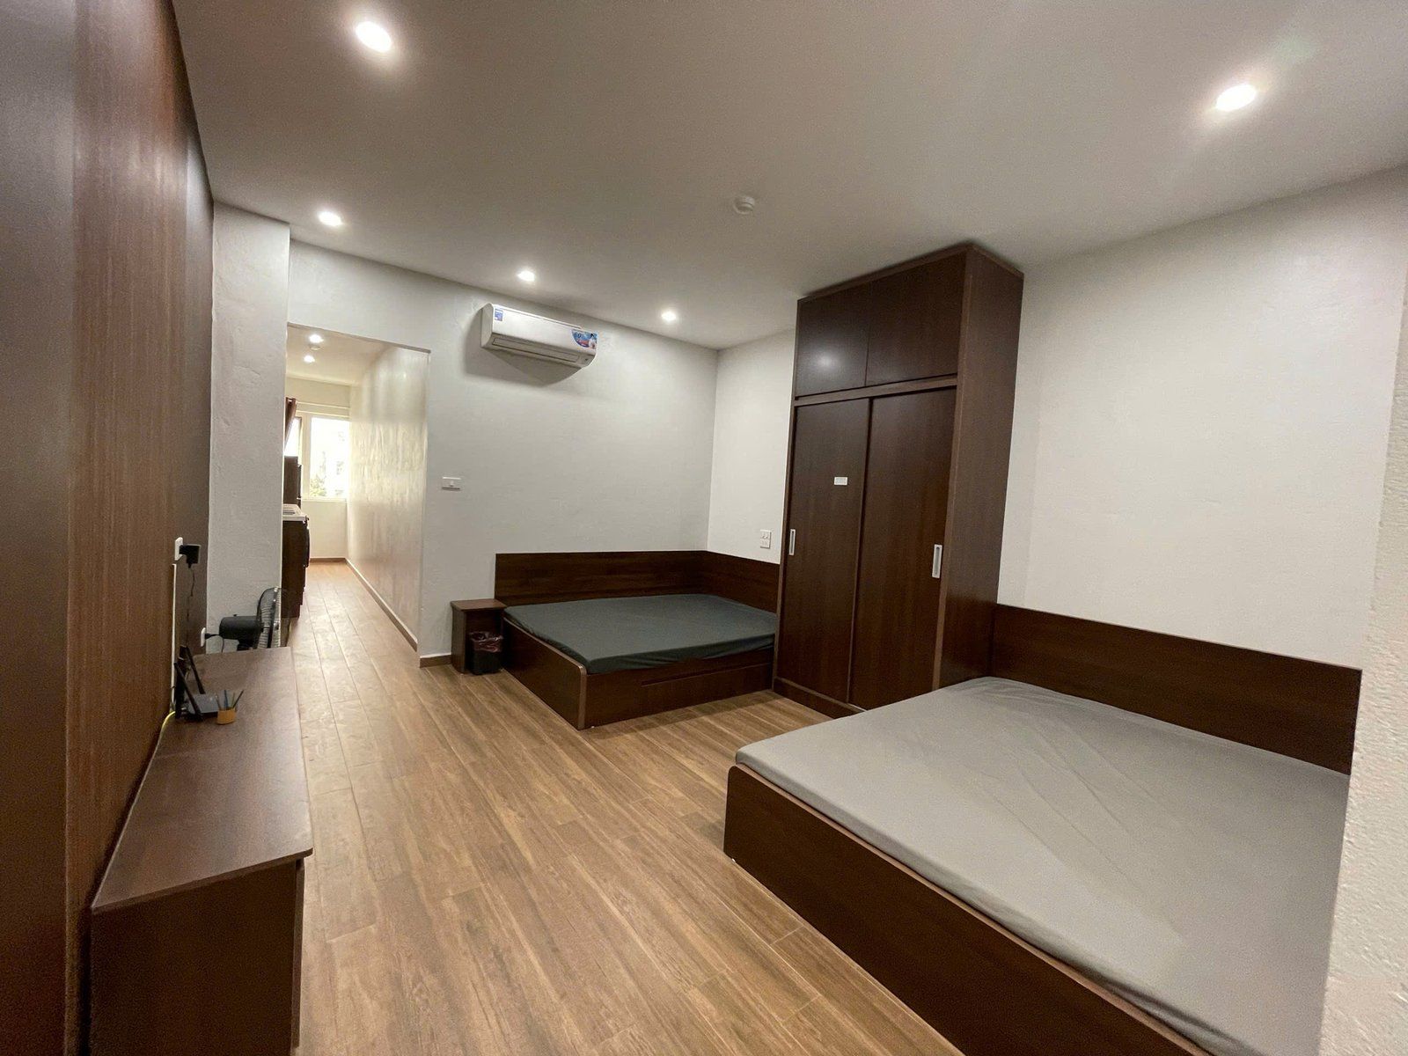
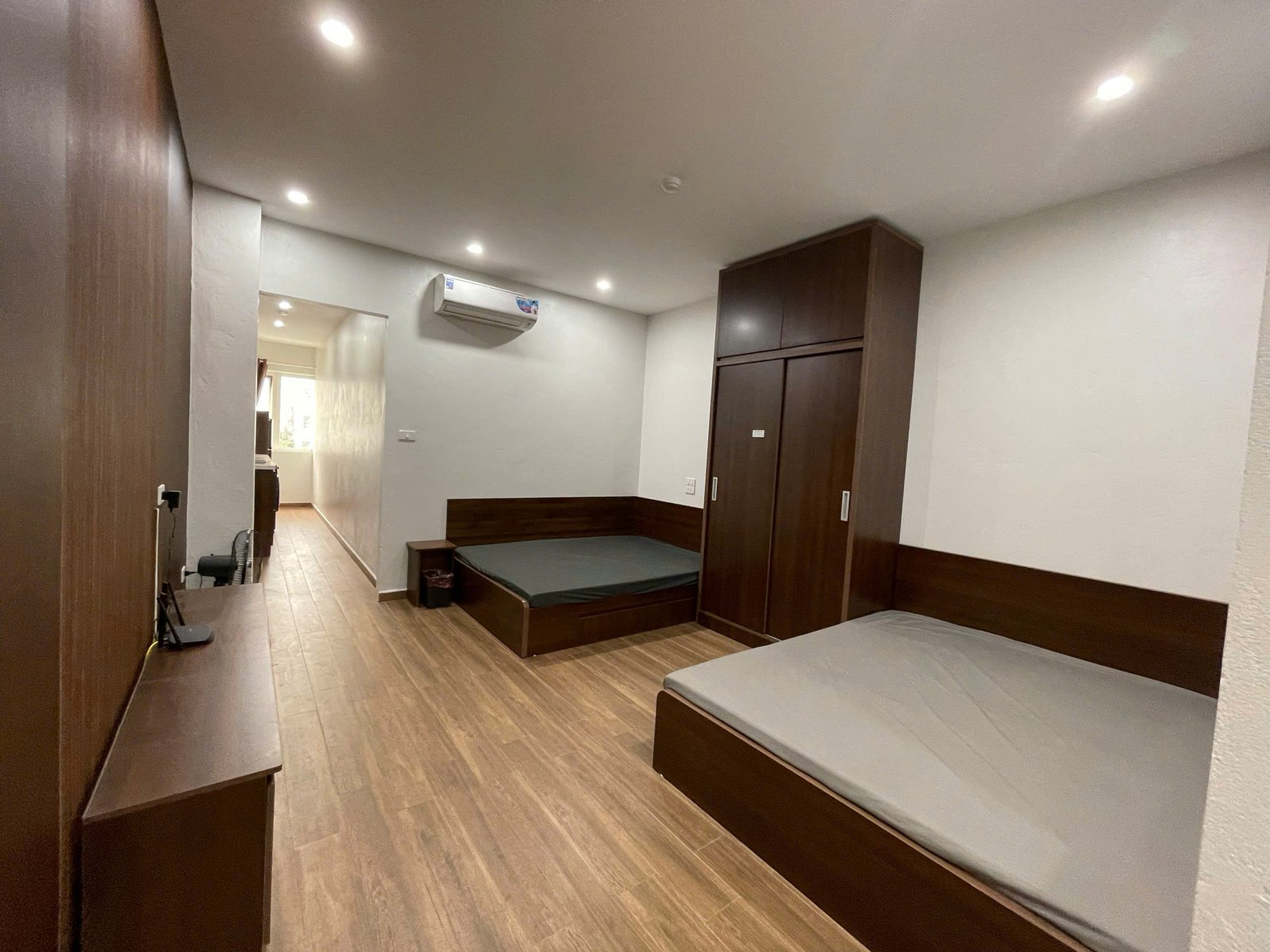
- pencil box [212,687,245,725]
